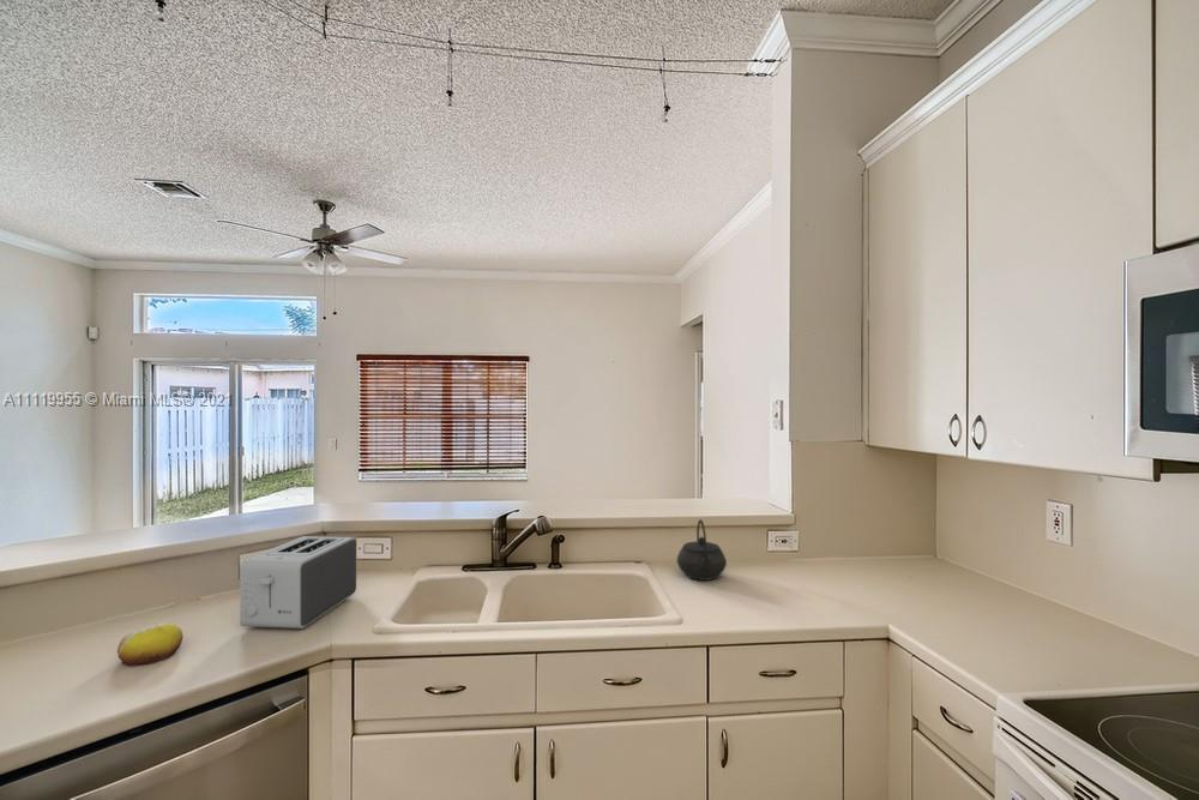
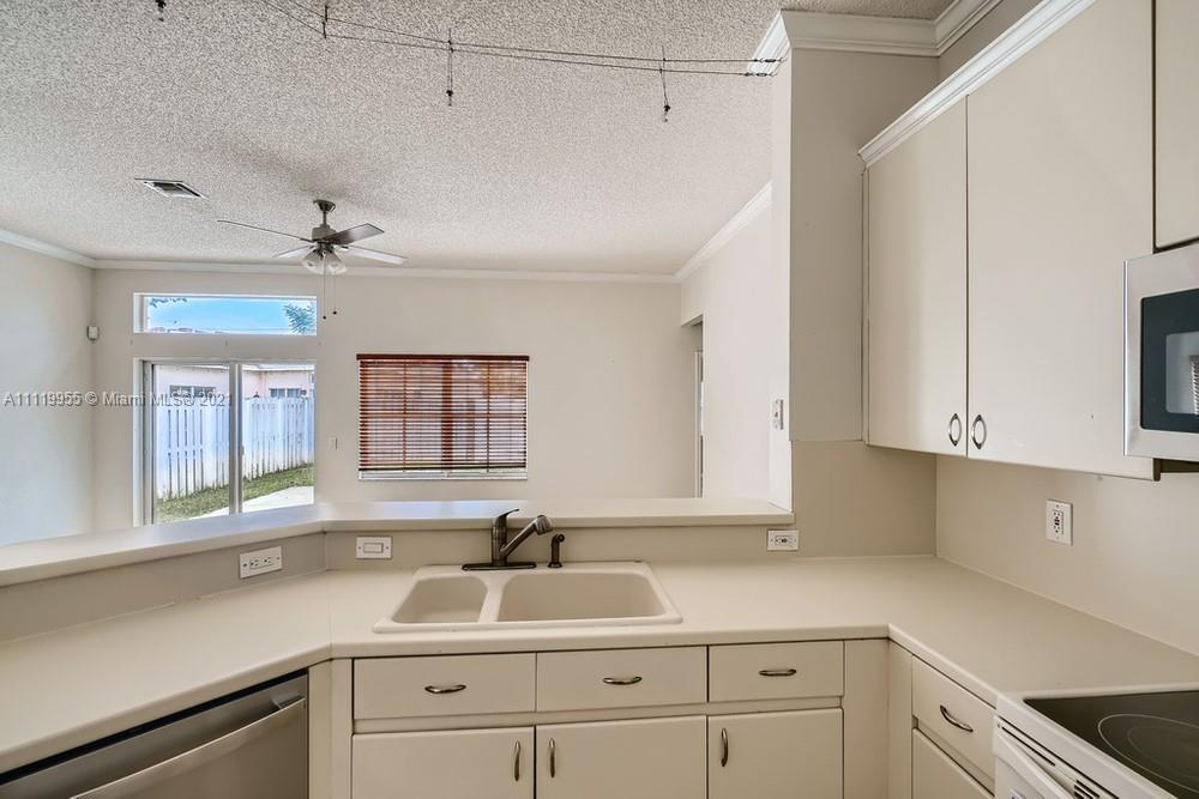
- toaster [239,535,357,630]
- kettle [676,518,728,582]
- fruit [116,621,183,667]
